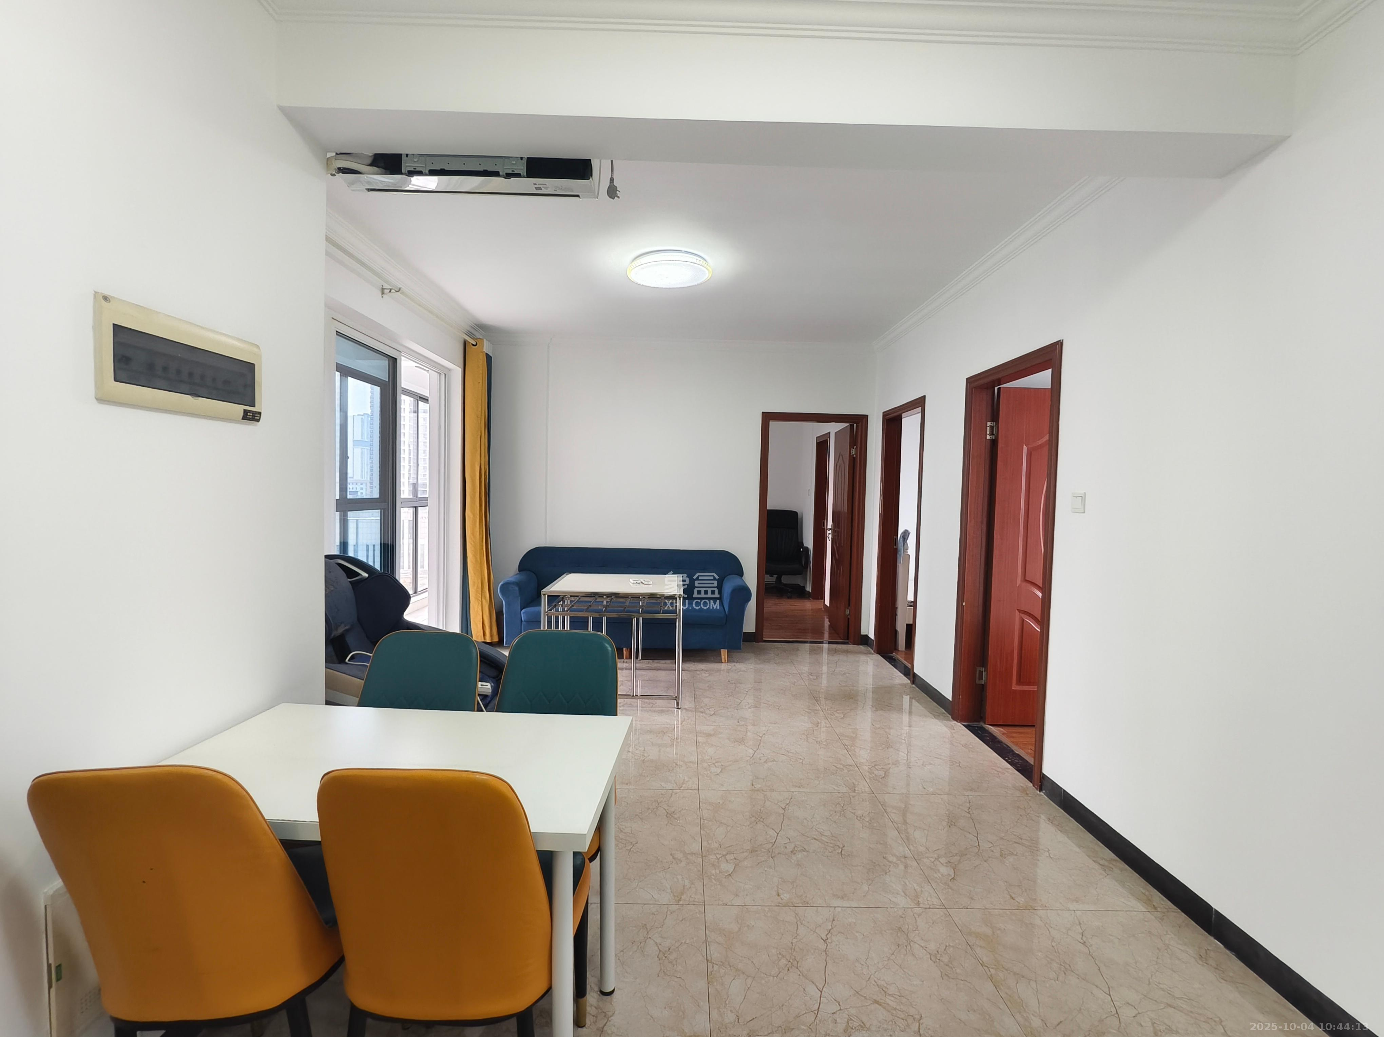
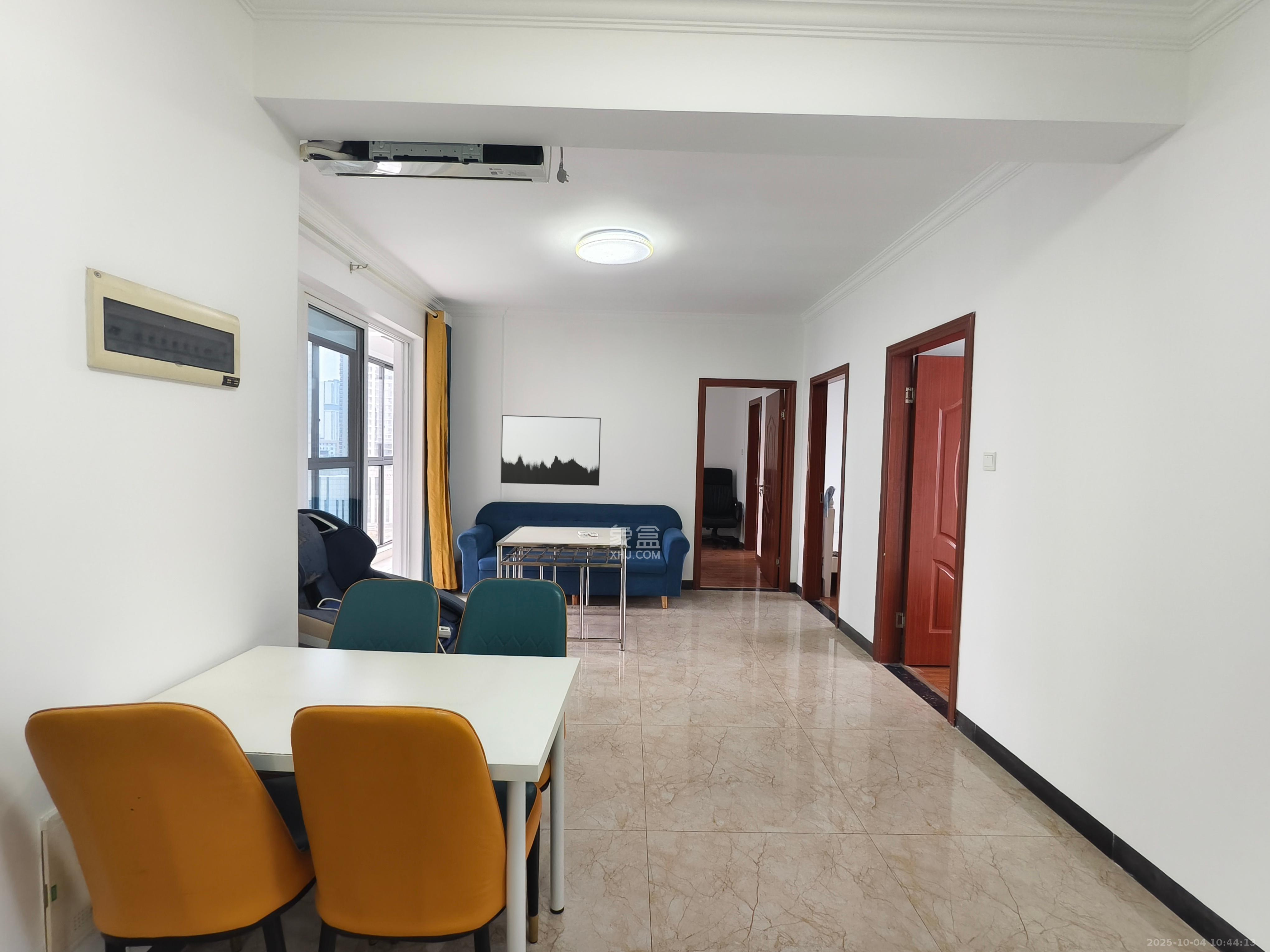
+ wall art [501,415,601,486]
